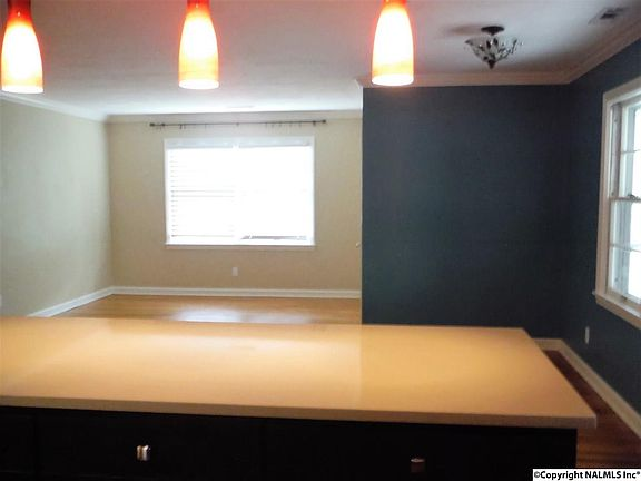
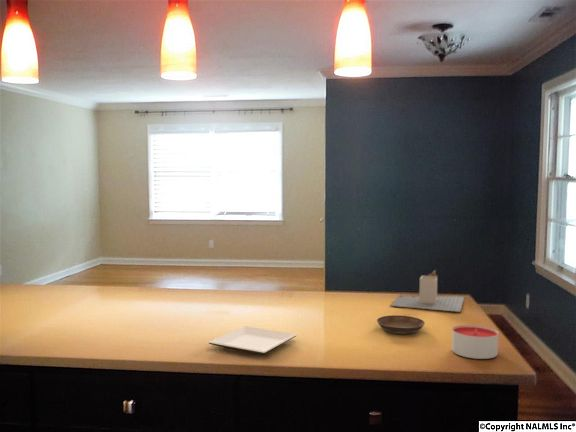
+ saucer [376,314,426,335]
+ candle [451,324,499,360]
+ utensil holder [389,269,465,313]
+ plate [207,325,298,355]
